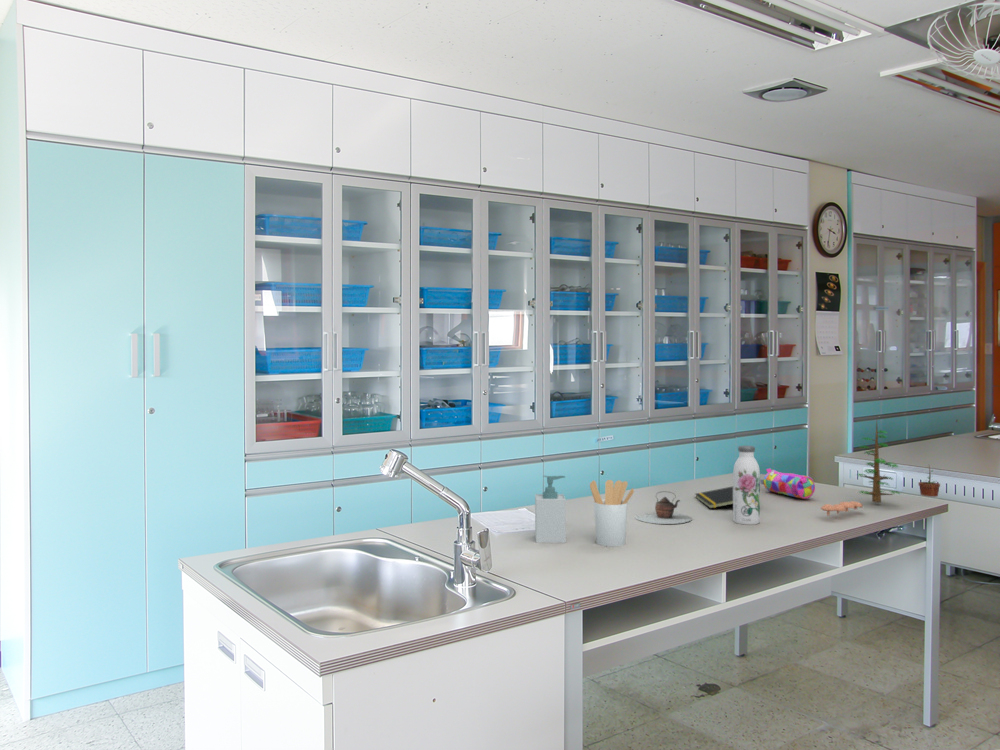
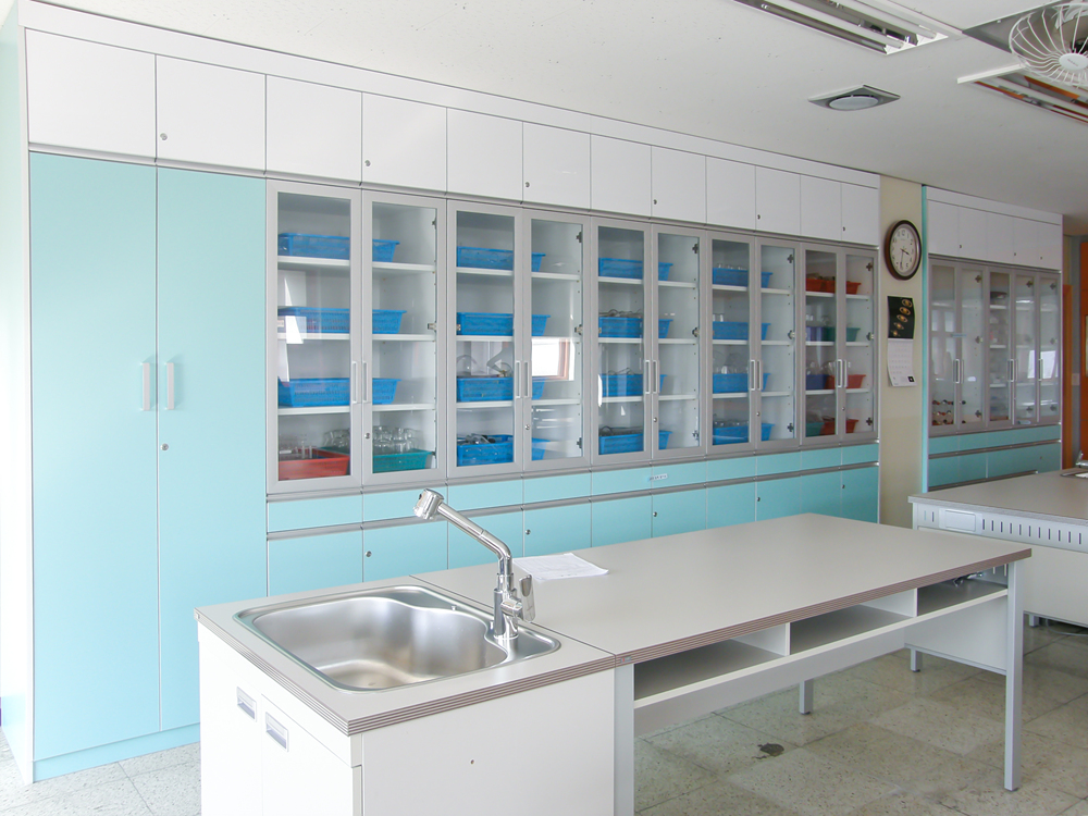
- pencil case [760,468,816,500]
- soap bottle [534,474,567,544]
- notepad [694,485,733,510]
- utensil holder [589,479,635,548]
- teapot [634,490,693,525]
- plant [820,419,941,517]
- water bottle [732,445,761,526]
